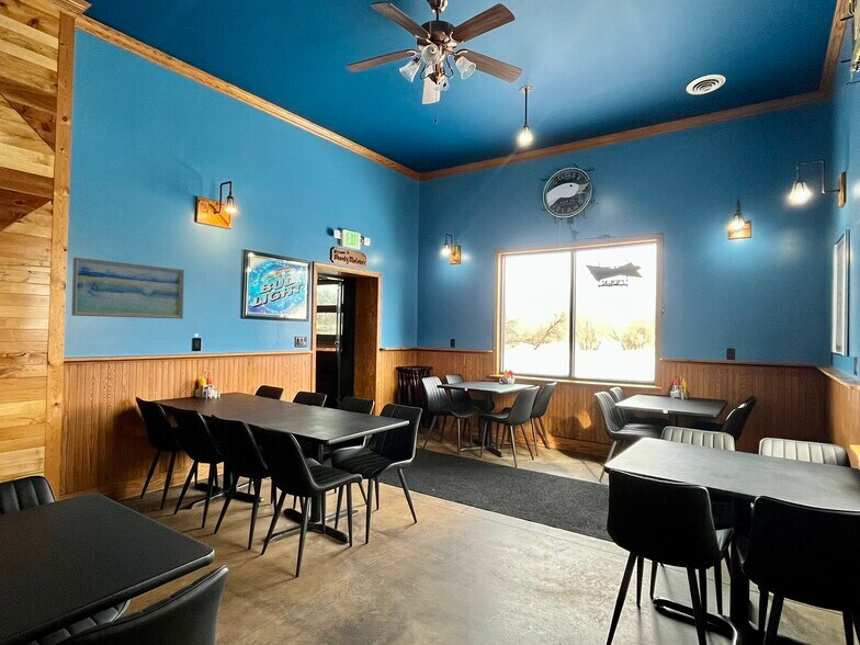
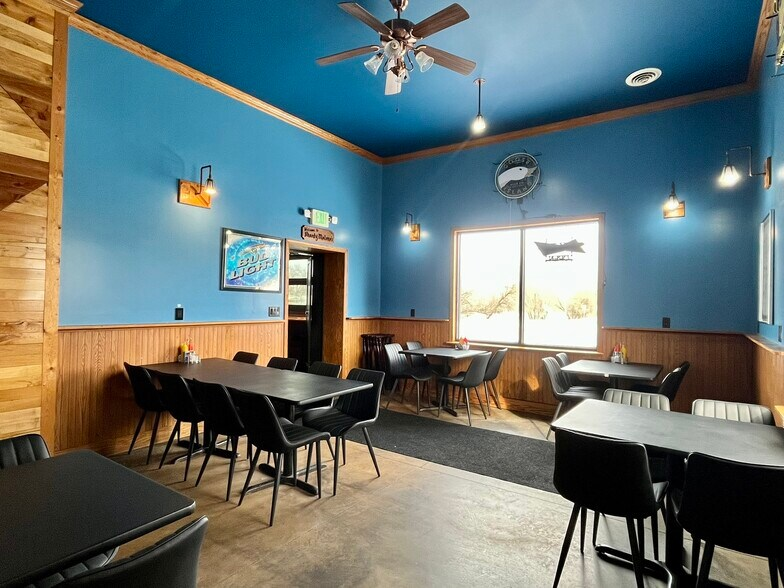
- wall art [70,257,185,319]
